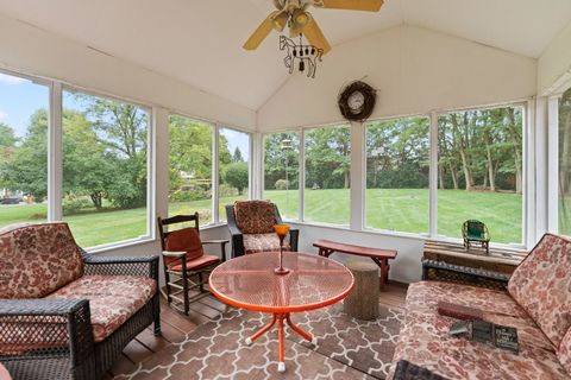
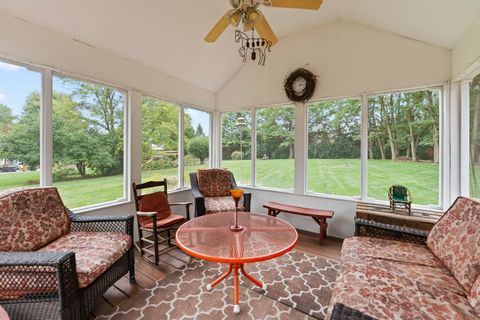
- stool [343,260,381,321]
- paperback book [448,318,520,354]
- book [435,299,484,322]
